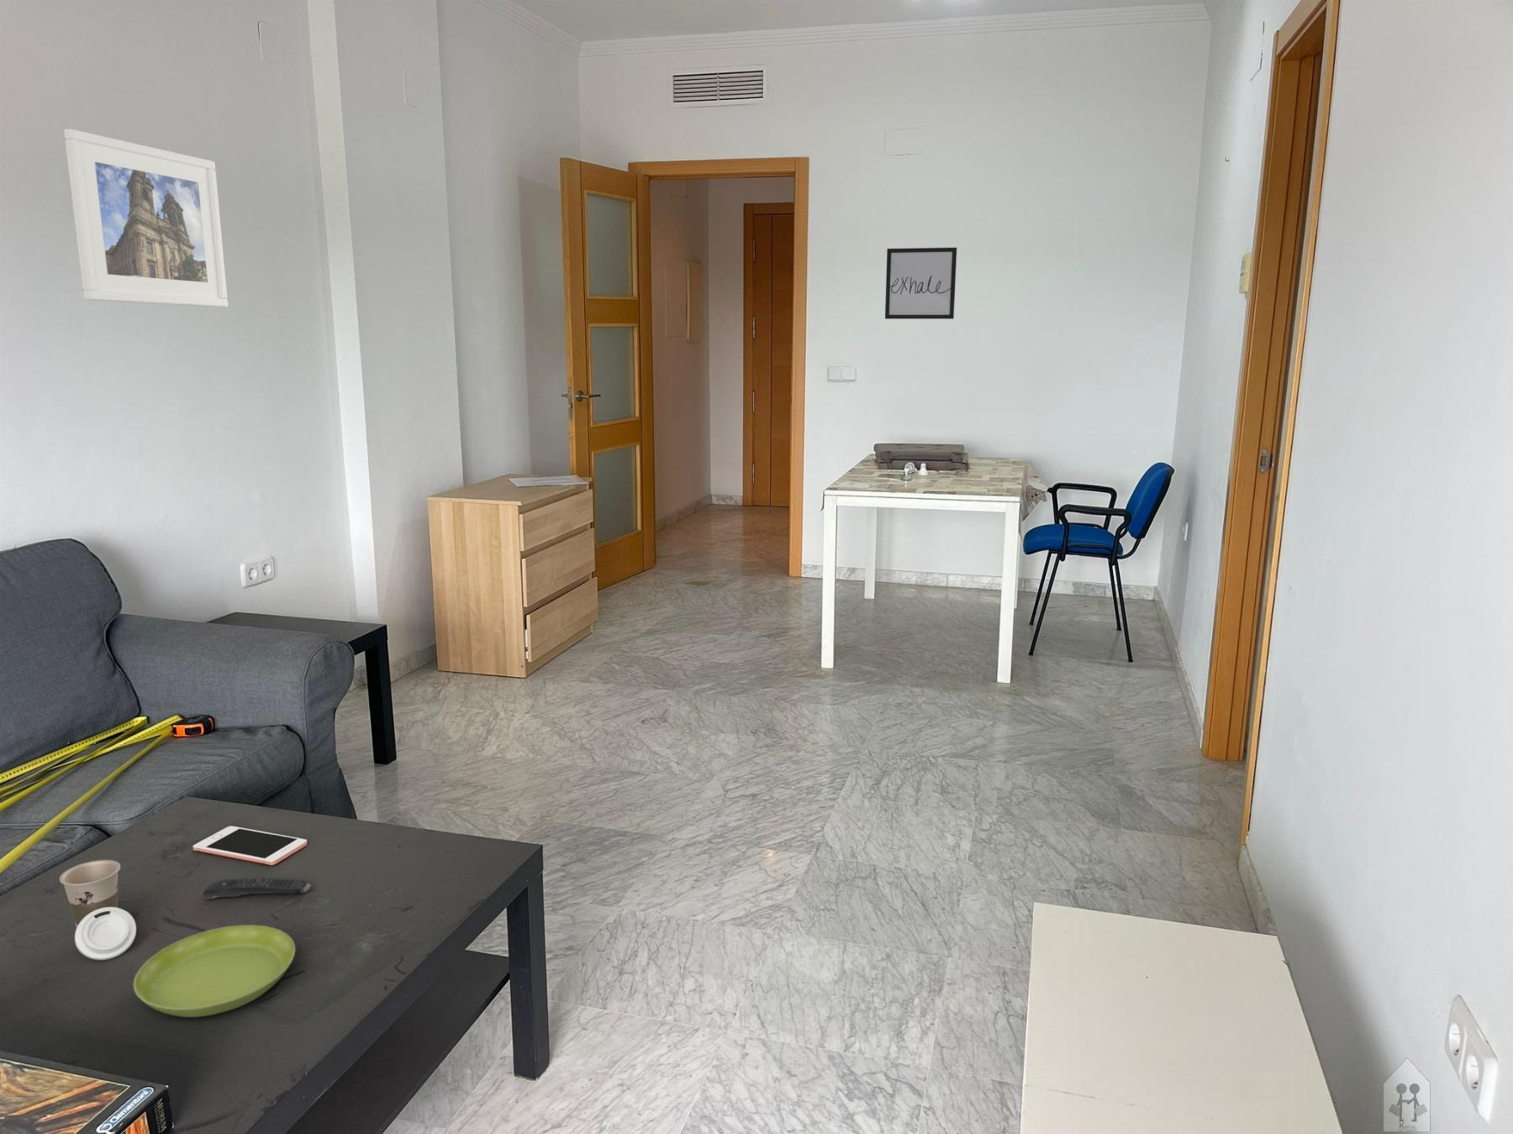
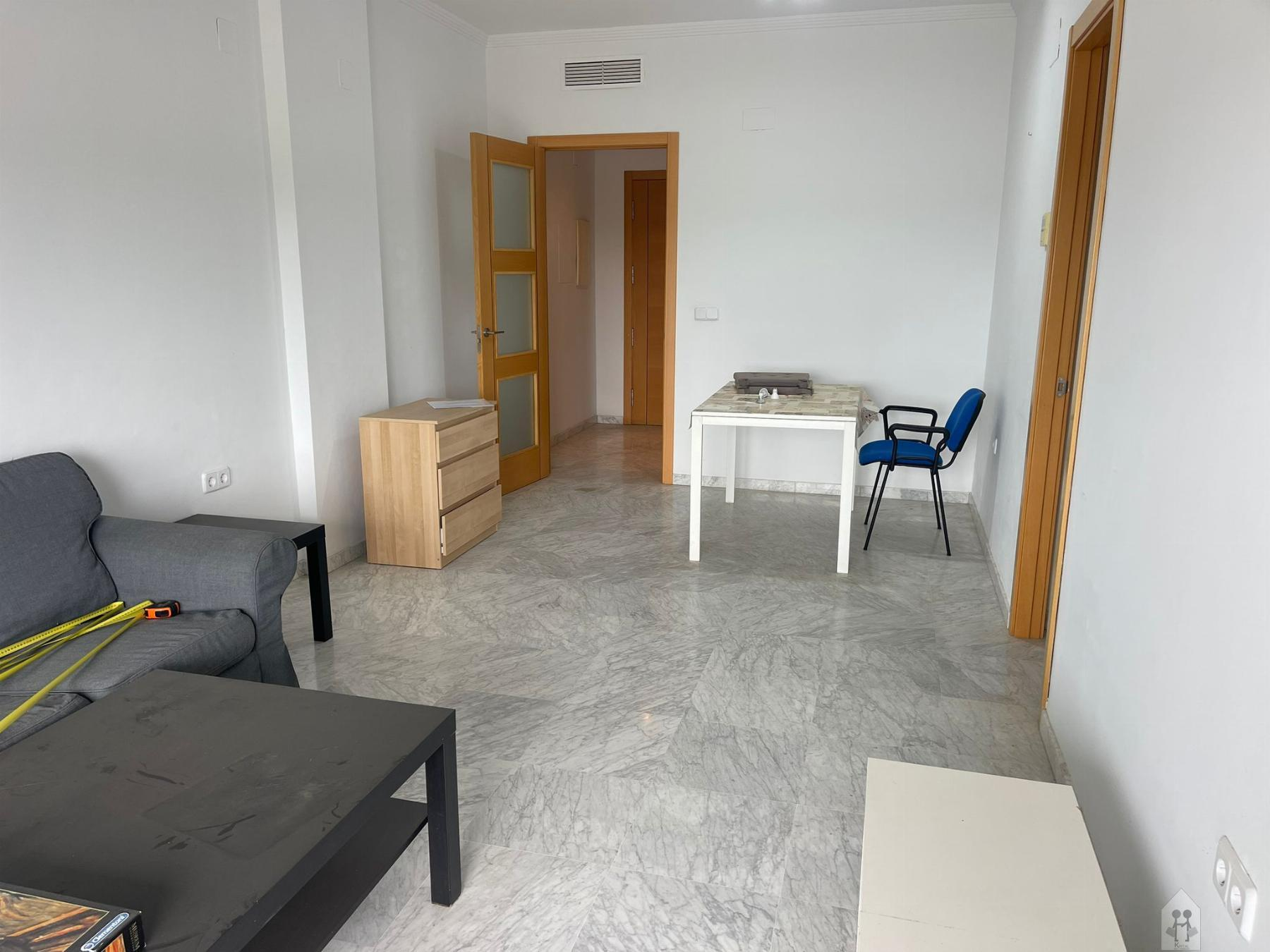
- cell phone [193,824,307,866]
- cup [58,859,137,961]
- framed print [63,127,229,309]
- wall art [884,247,958,320]
- saucer [132,924,295,1018]
- remote control [201,877,312,901]
